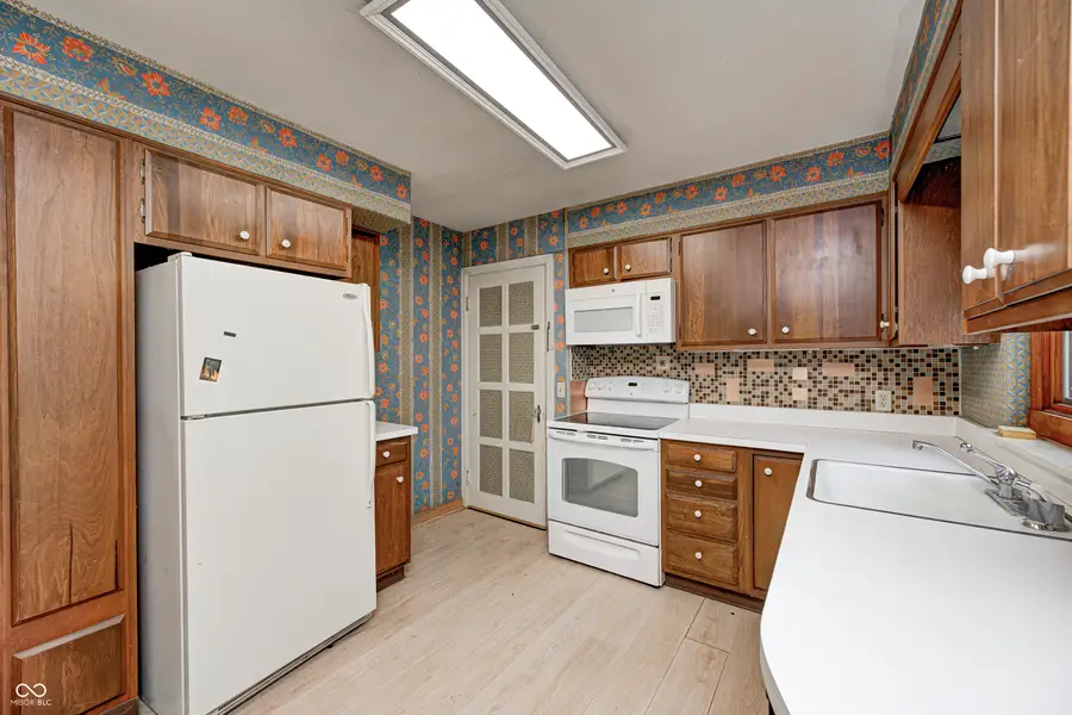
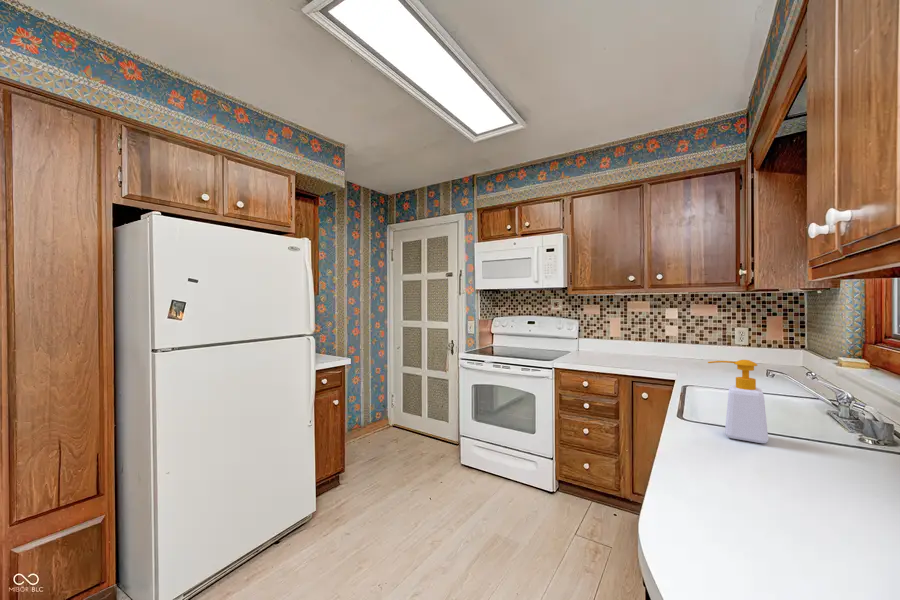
+ soap bottle [707,359,769,444]
